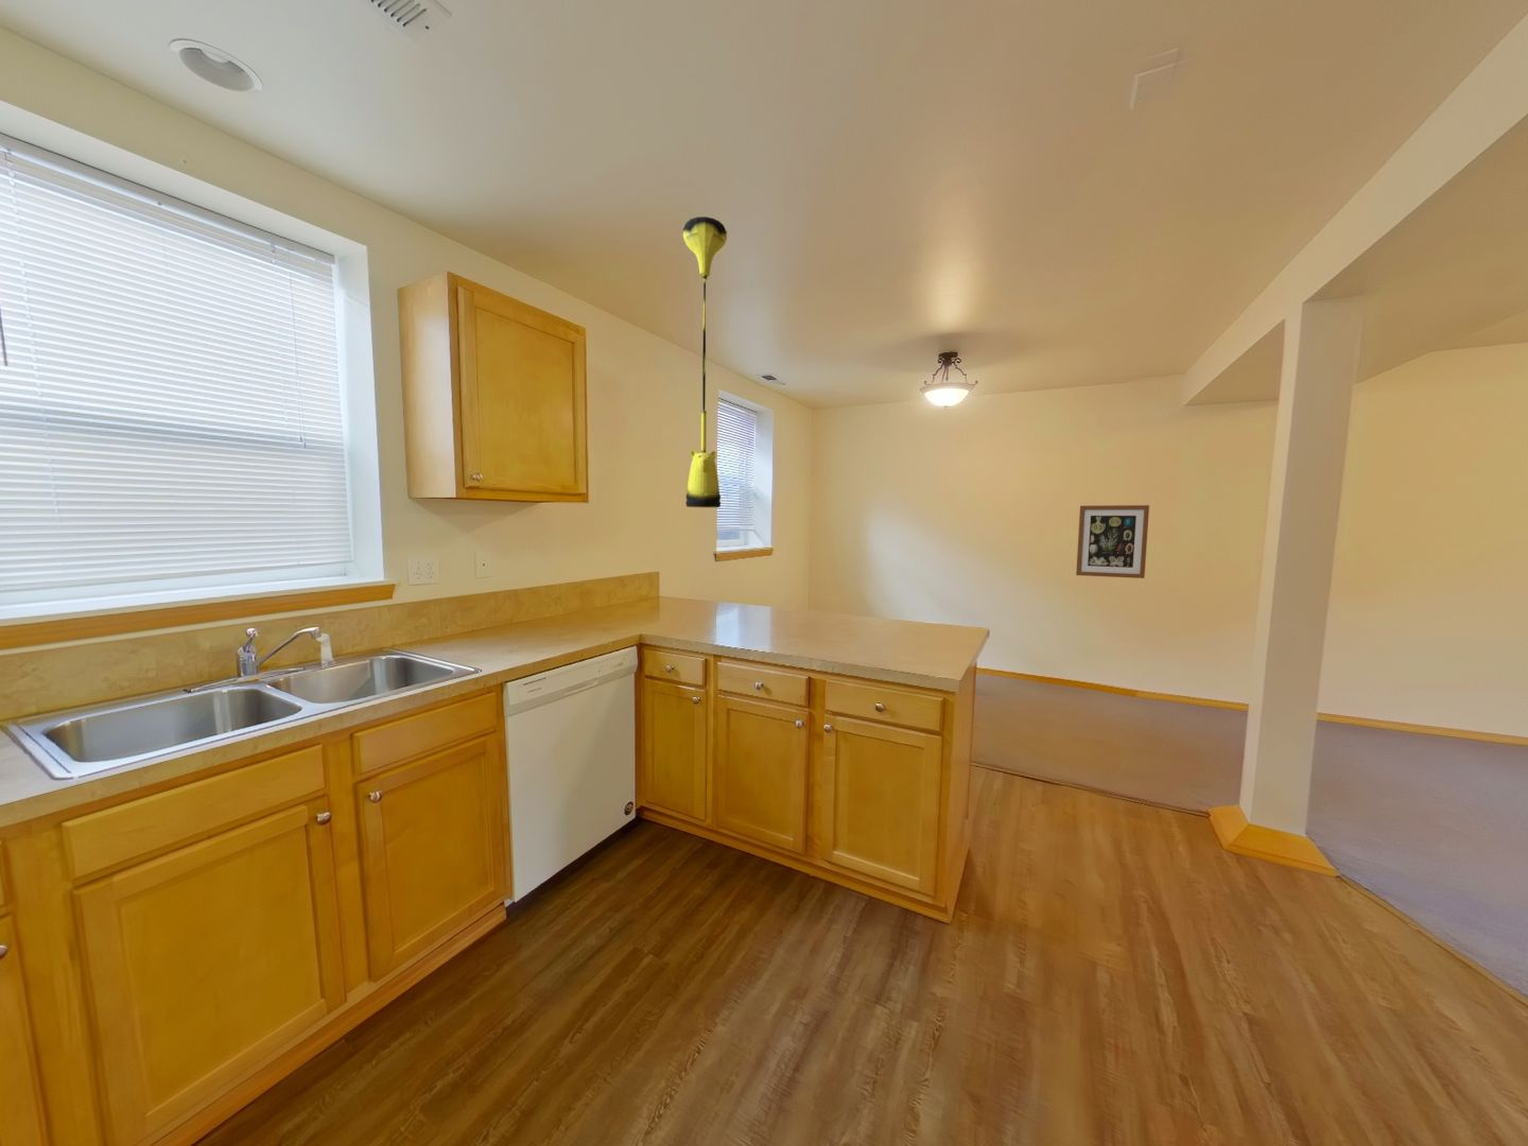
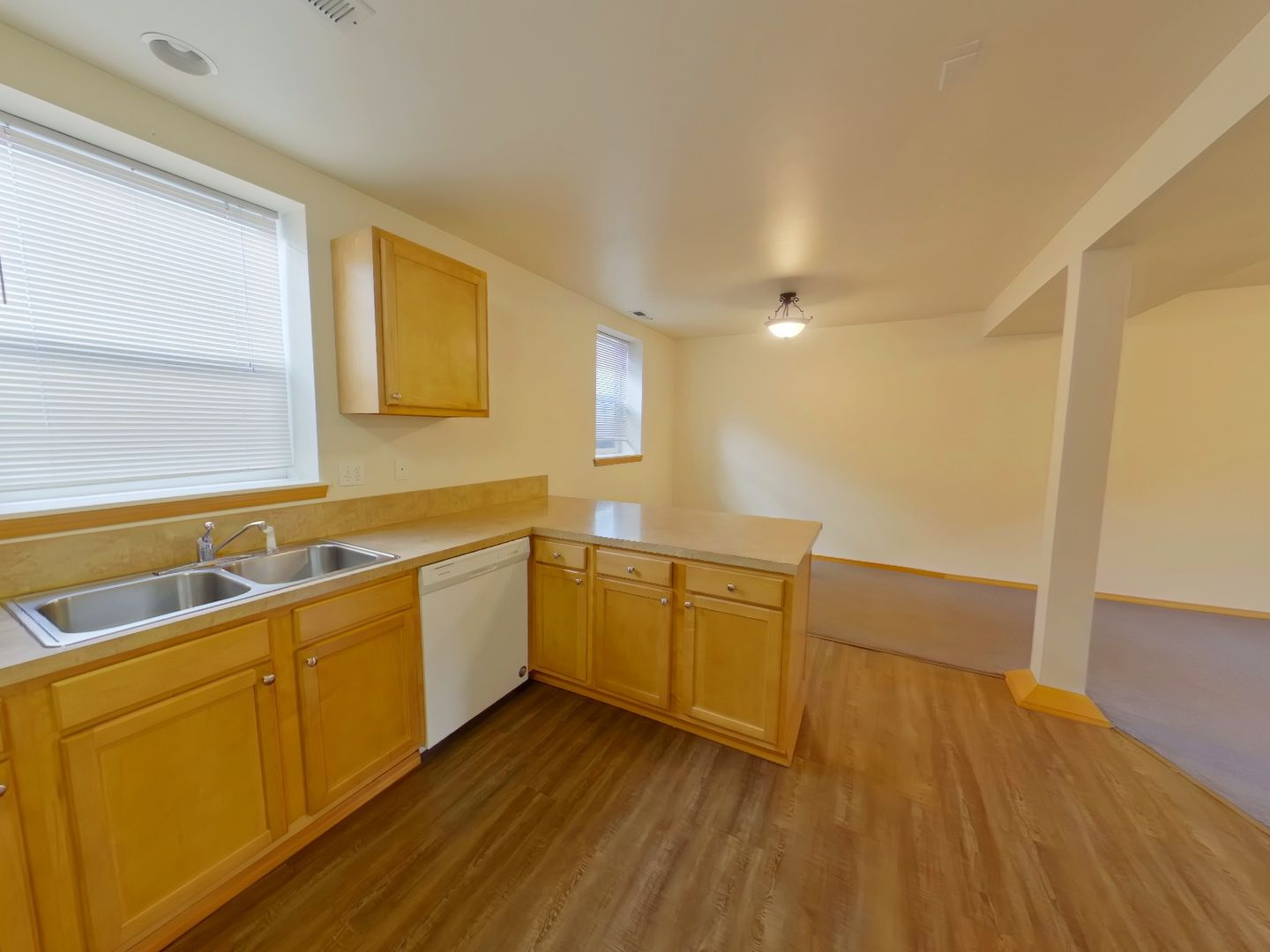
- wall art [1074,504,1150,579]
- pendant light [682,215,728,508]
